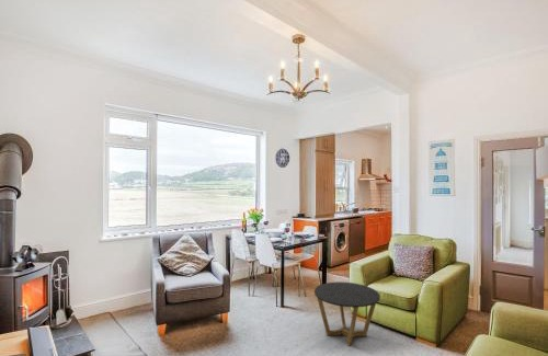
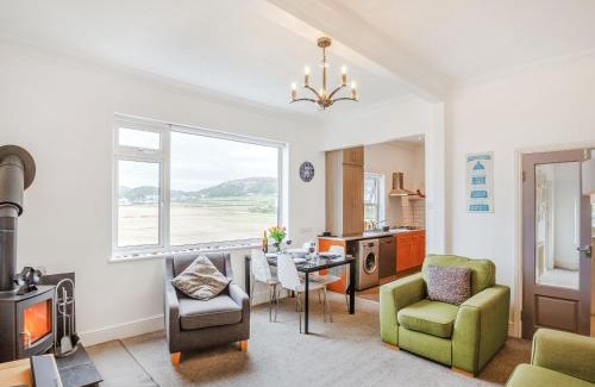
- side table [313,282,381,347]
